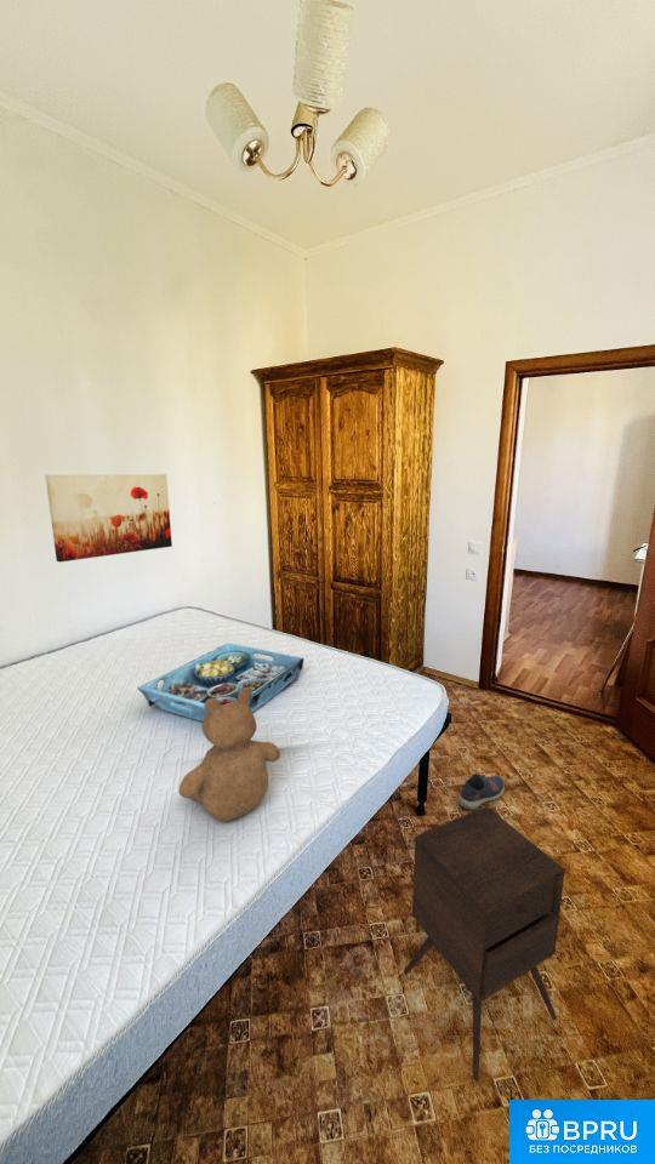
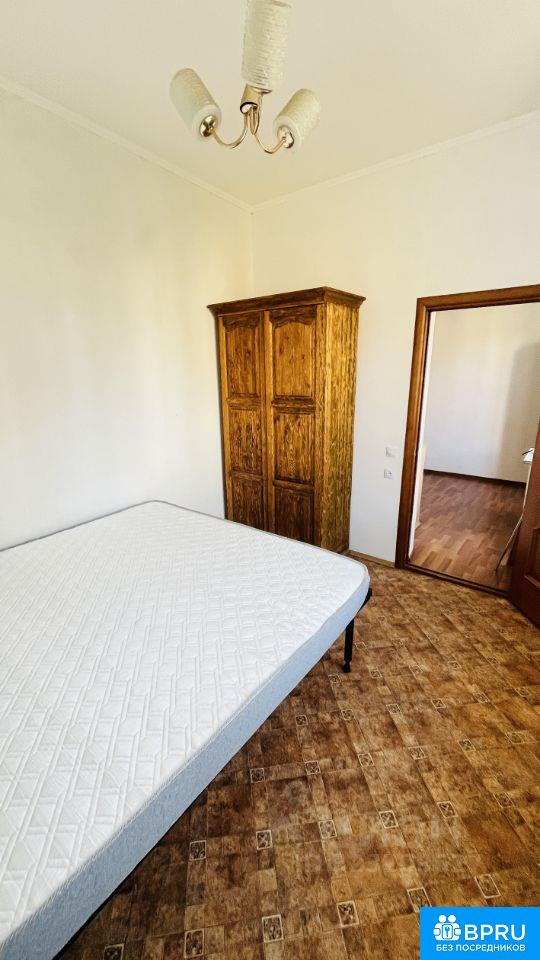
- teddy bear [178,687,281,822]
- wall art [44,473,173,564]
- side table [403,805,566,1083]
- shoe [457,772,506,811]
- serving tray [136,643,304,723]
